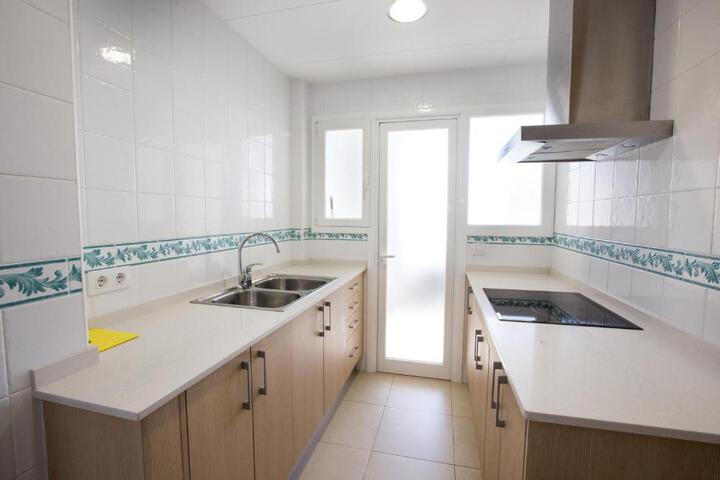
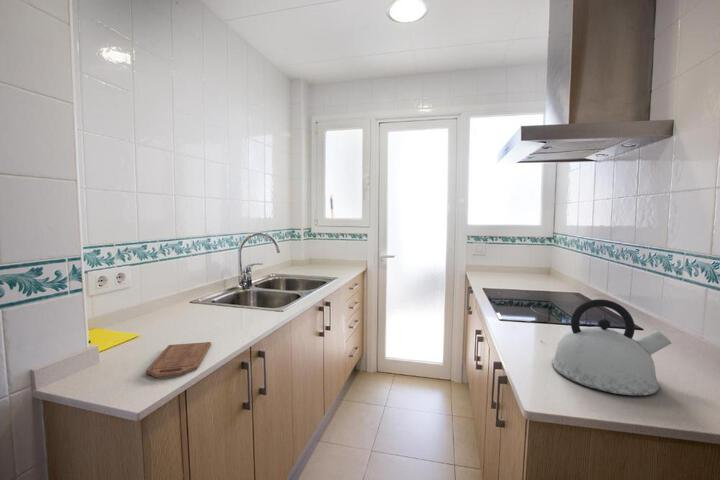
+ kettle [551,298,672,396]
+ cutting board [145,341,212,379]
